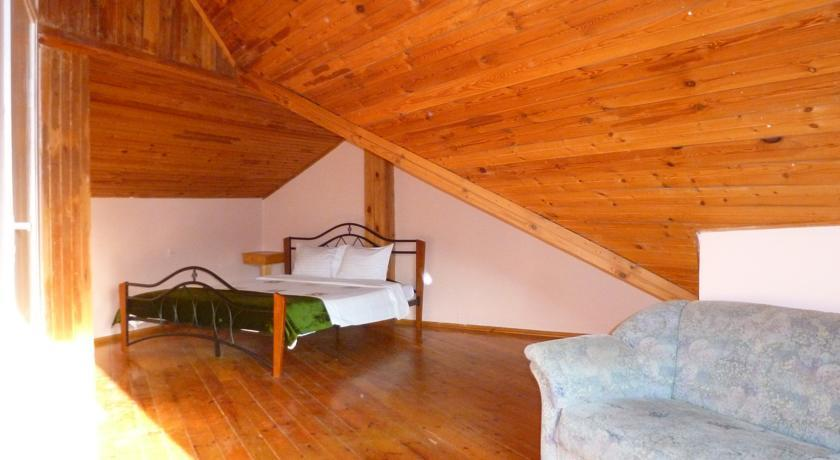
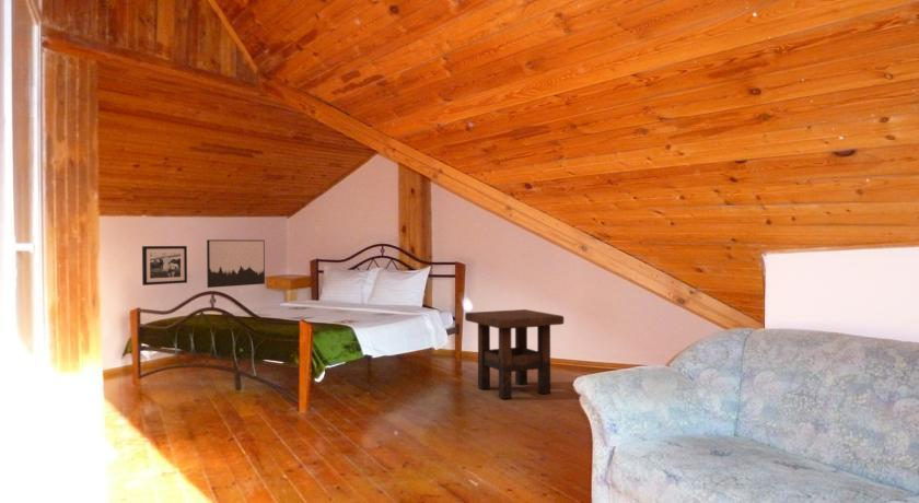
+ picture frame [141,245,188,286]
+ wall art [206,238,266,289]
+ side table [464,308,565,400]
